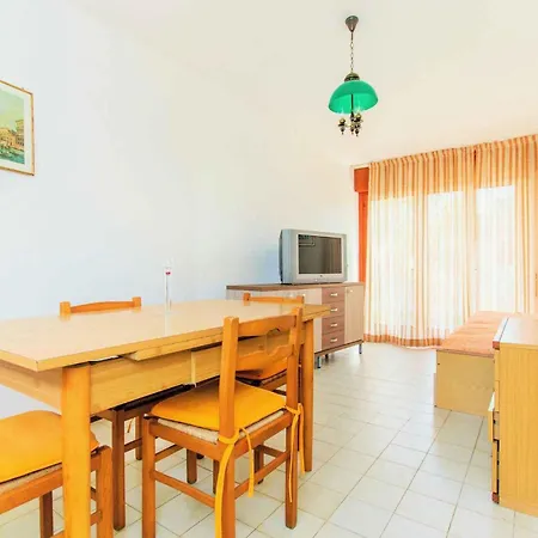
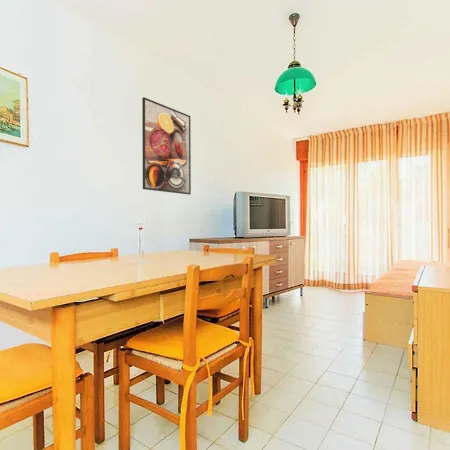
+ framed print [141,96,192,196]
